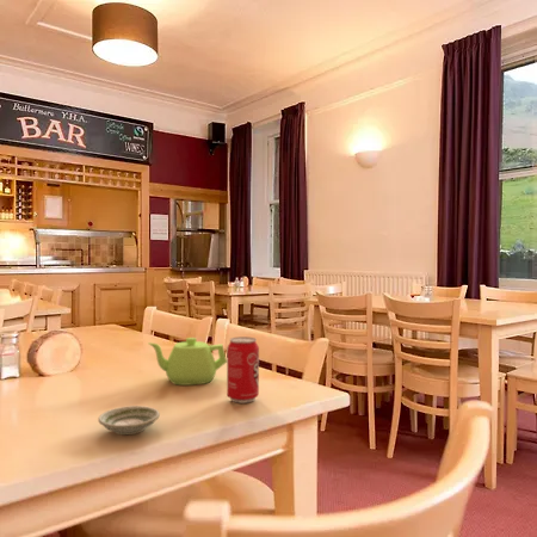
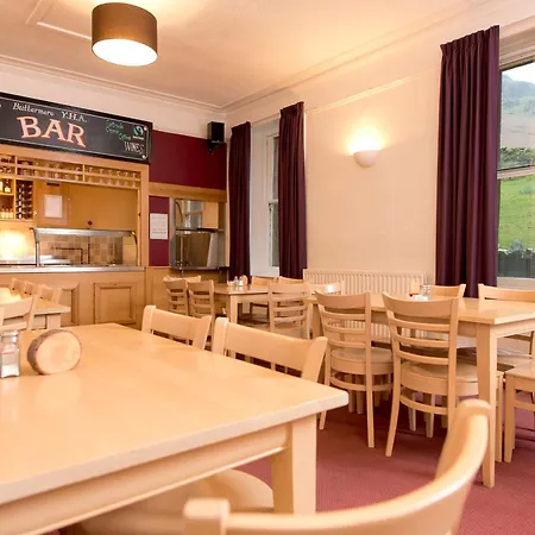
- beverage can [226,335,260,405]
- saucer [97,405,161,436]
- teapot [147,337,227,387]
